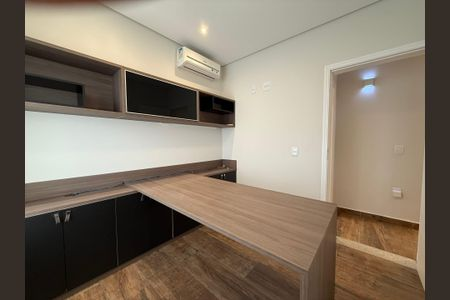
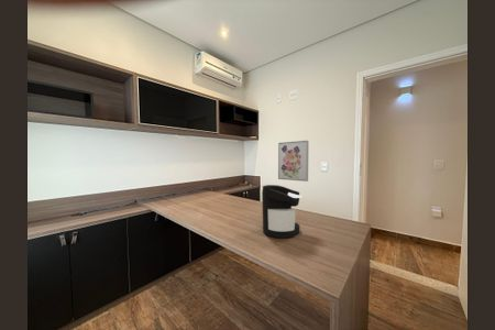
+ coffee maker [261,184,302,239]
+ wall art [277,140,310,183]
